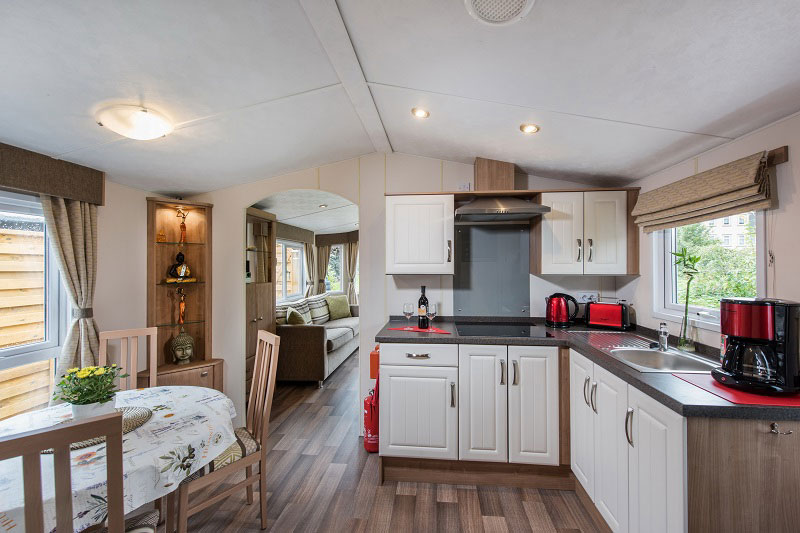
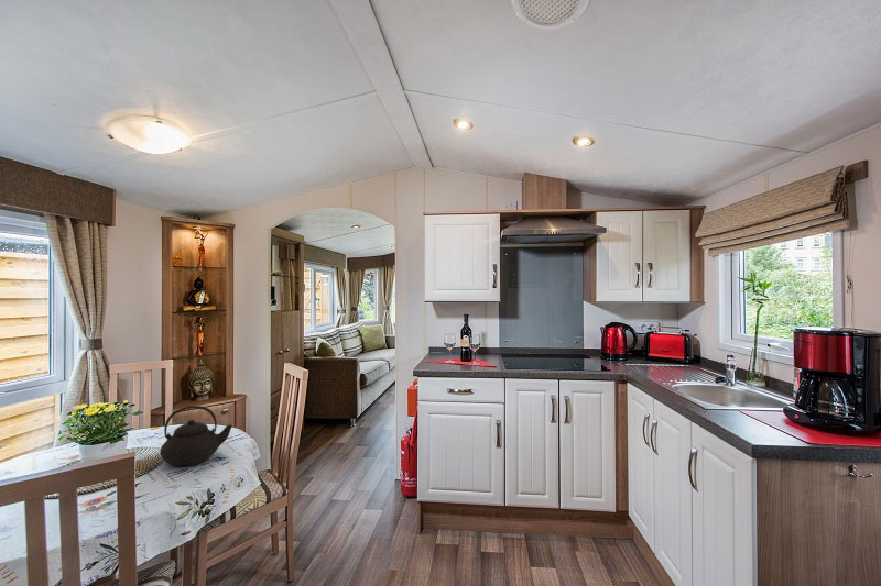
+ teapot [159,405,233,468]
